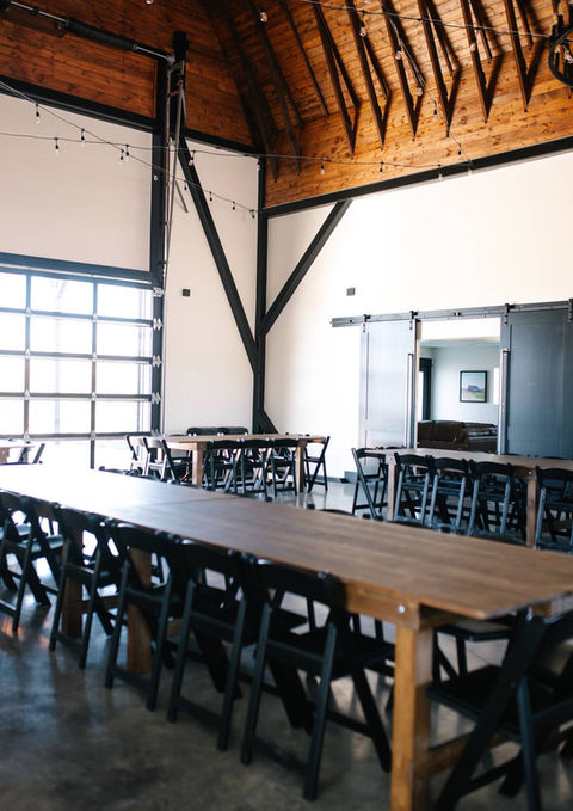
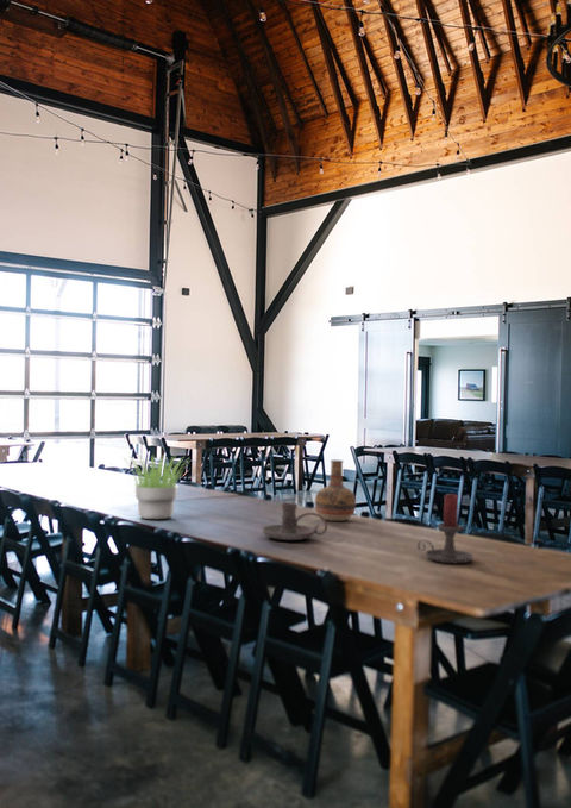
+ candle holder [261,501,328,541]
+ candle holder [416,493,475,564]
+ potted plant [121,453,189,520]
+ vase [314,459,357,522]
